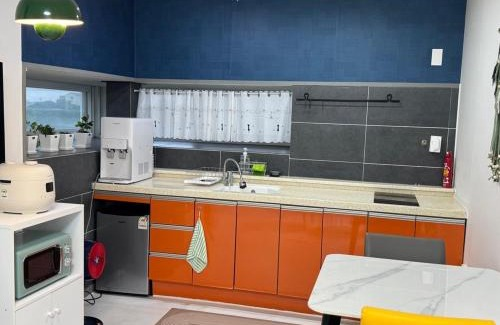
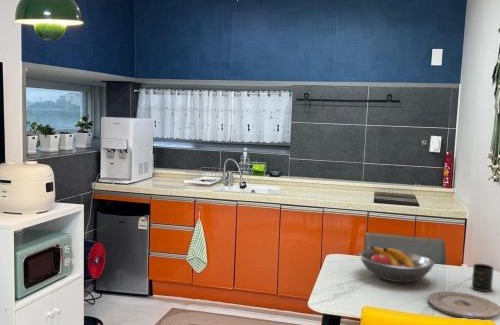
+ mug [471,263,495,293]
+ fruit bowl [358,245,435,283]
+ plate [427,291,500,320]
